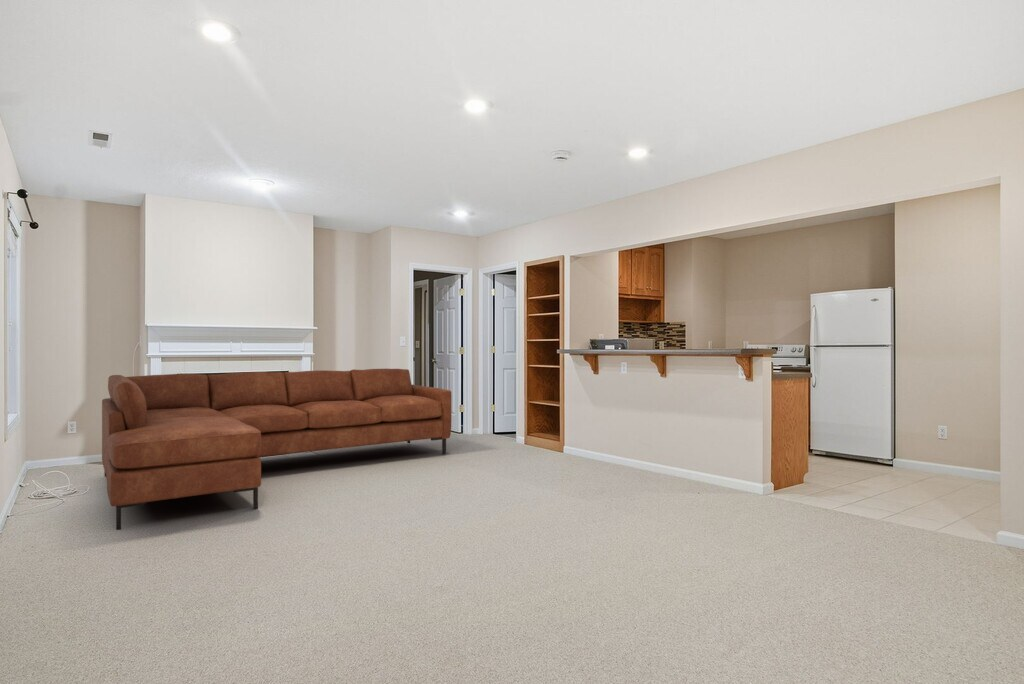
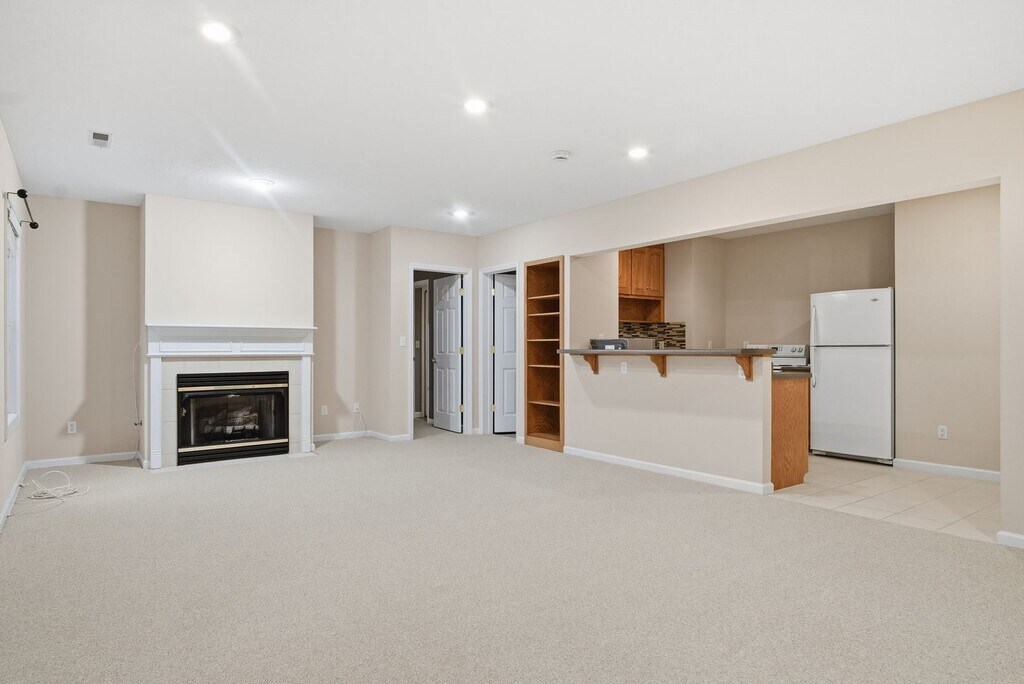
- sofa [101,368,453,531]
